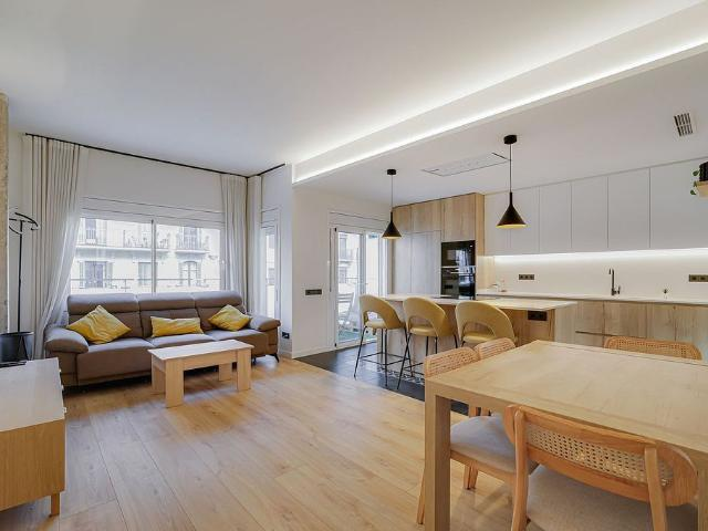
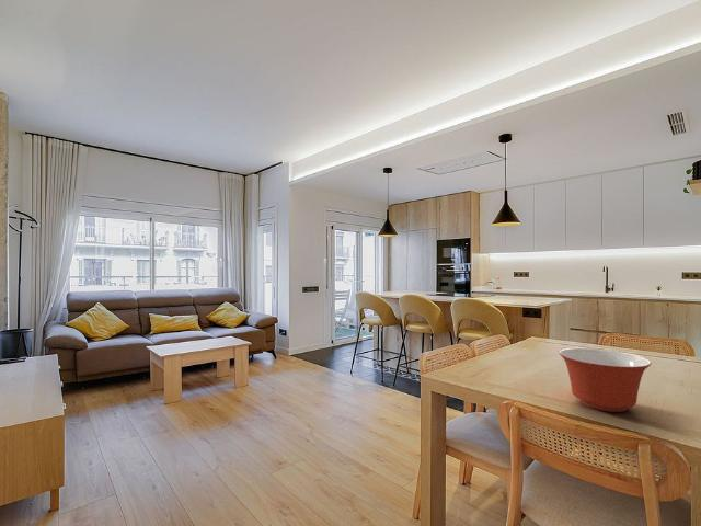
+ mixing bowl [559,347,652,413]
